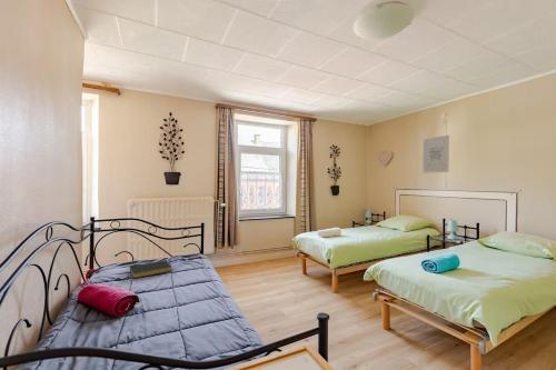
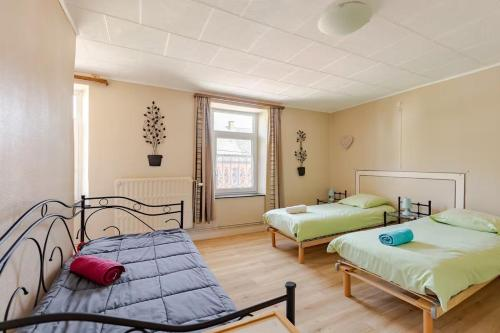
- hardback book [129,260,172,280]
- wall art [421,134,450,174]
